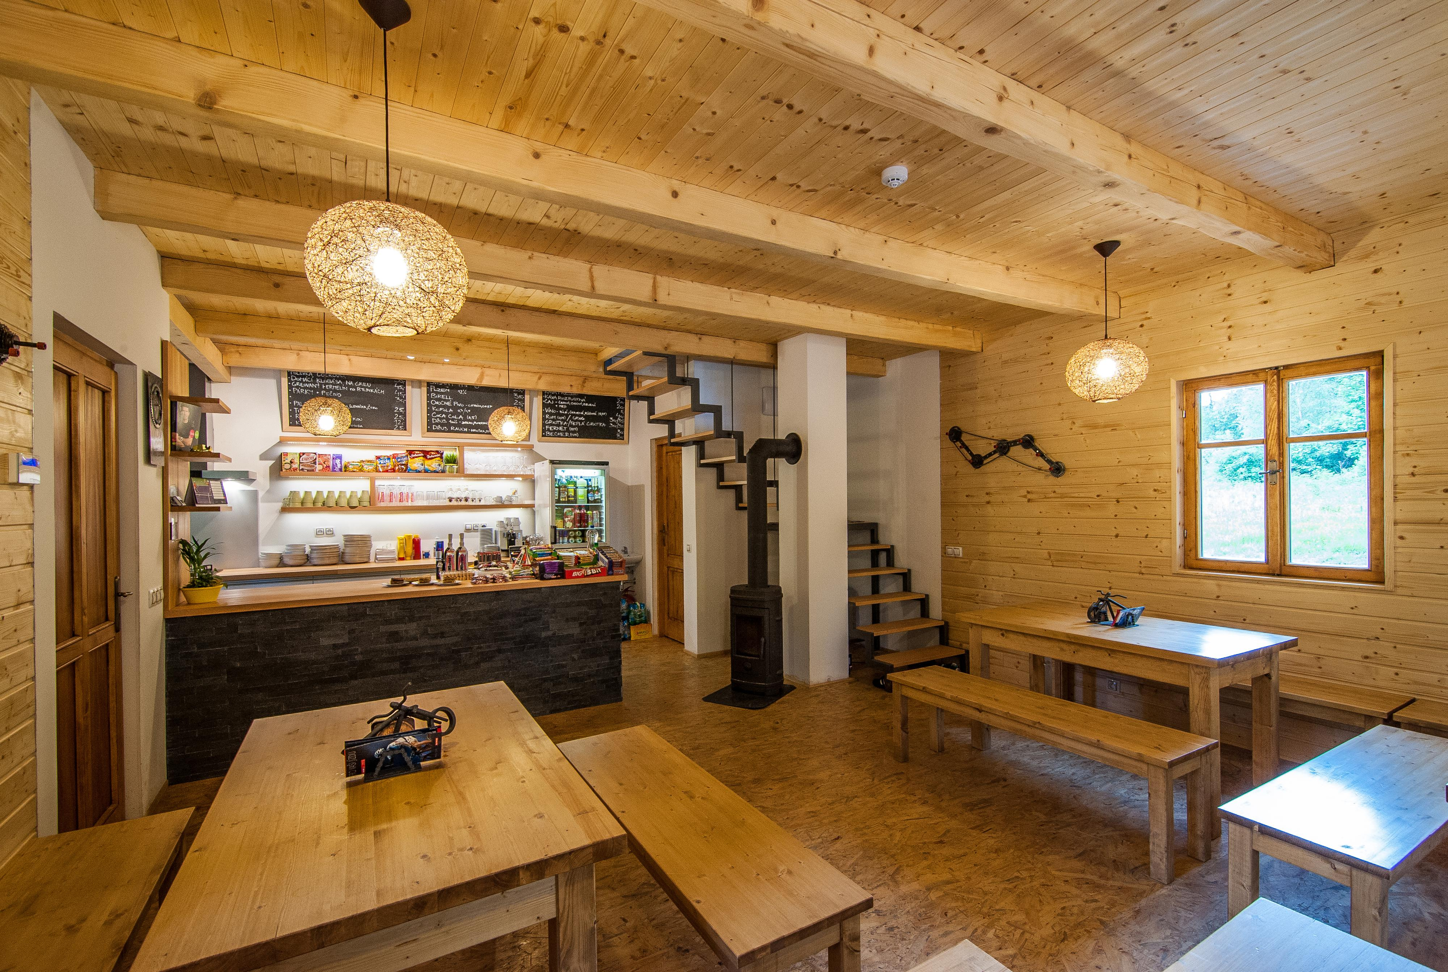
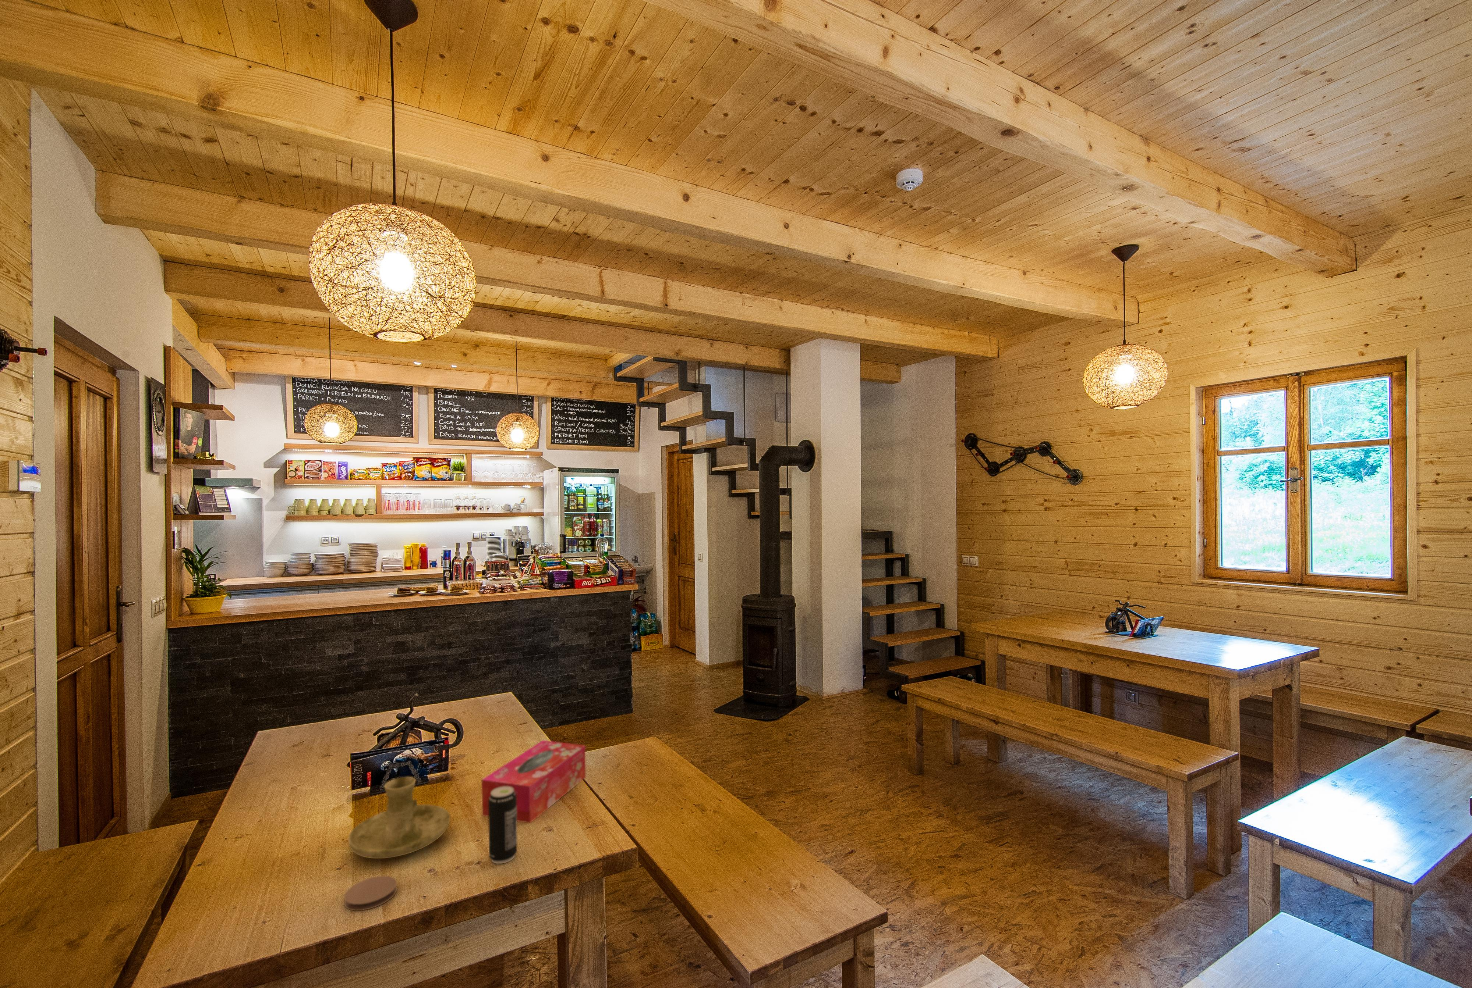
+ coaster [343,876,397,911]
+ candle holder [348,776,451,859]
+ tissue box [481,740,586,824]
+ beverage can [488,786,518,864]
